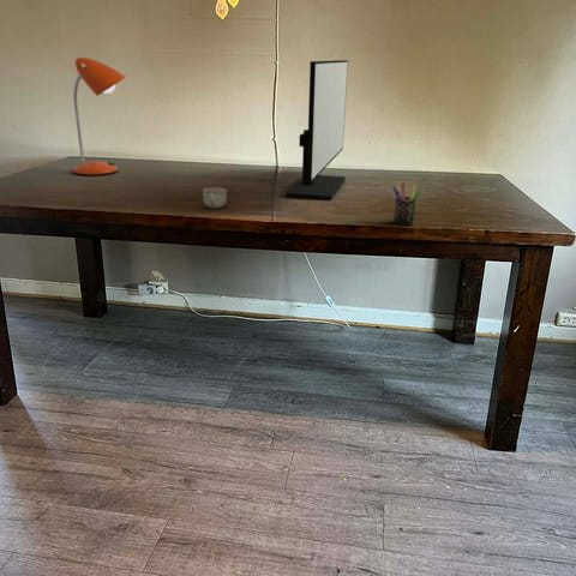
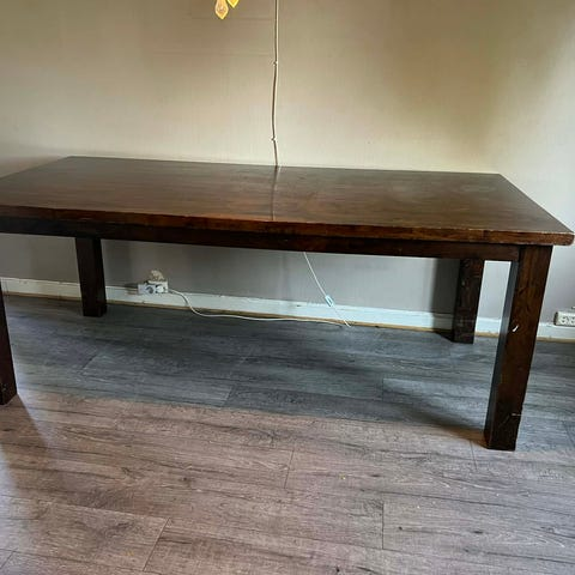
- pen holder [391,181,422,227]
- monitor [284,59,349,202]
- desk lamp [72,56,127,178]
- cup [202,186,228,210]
